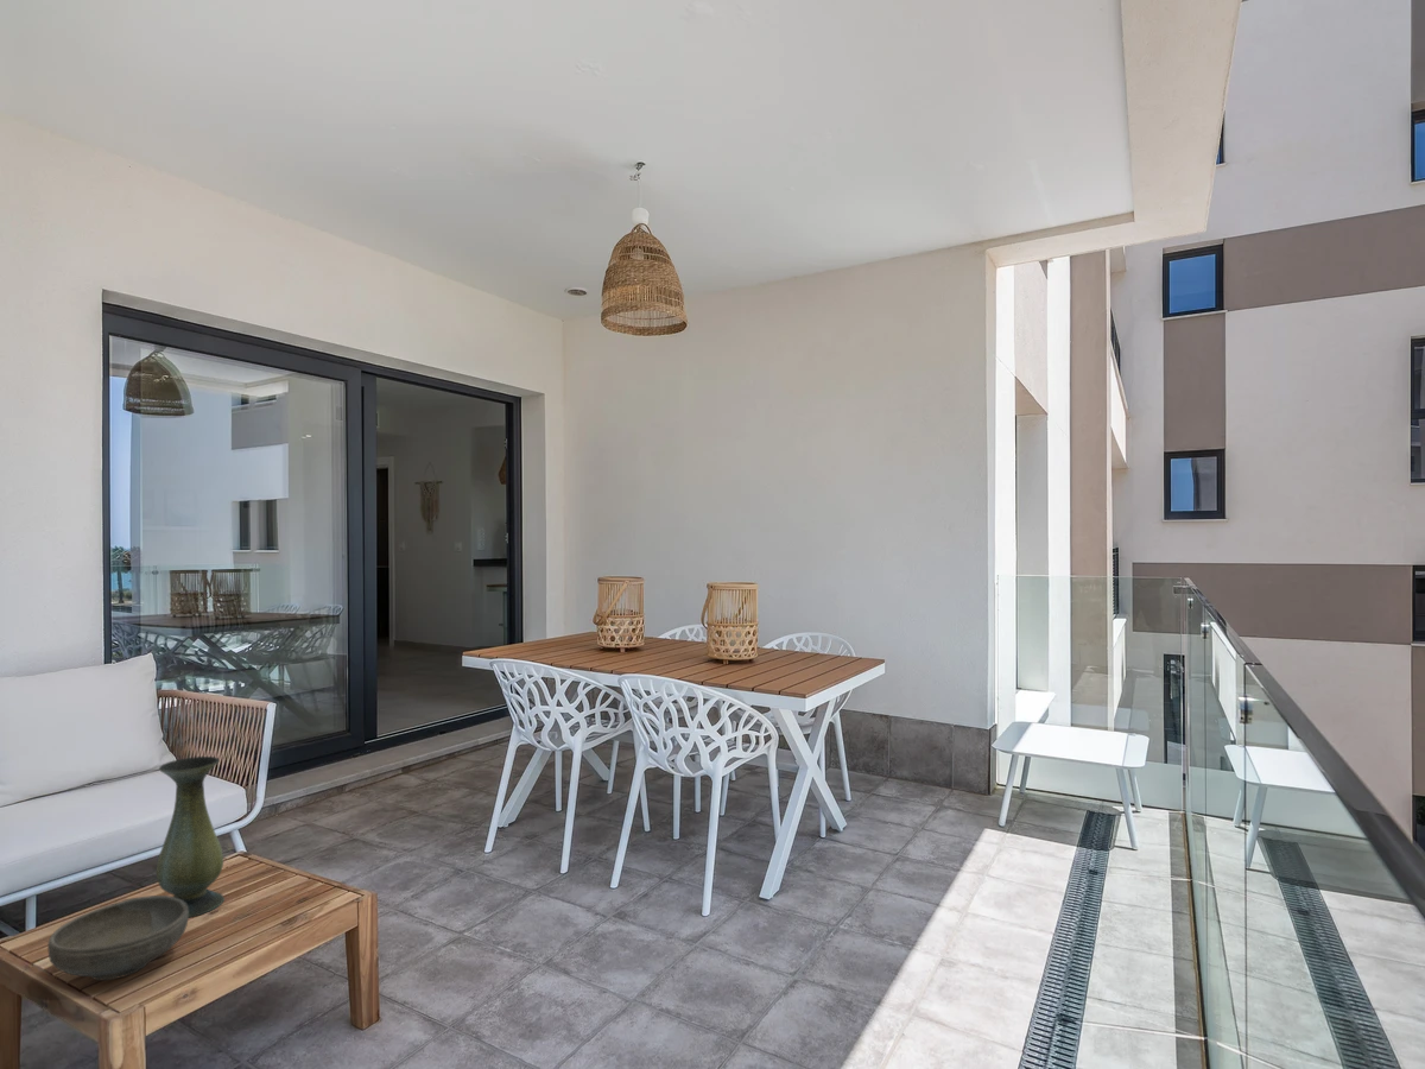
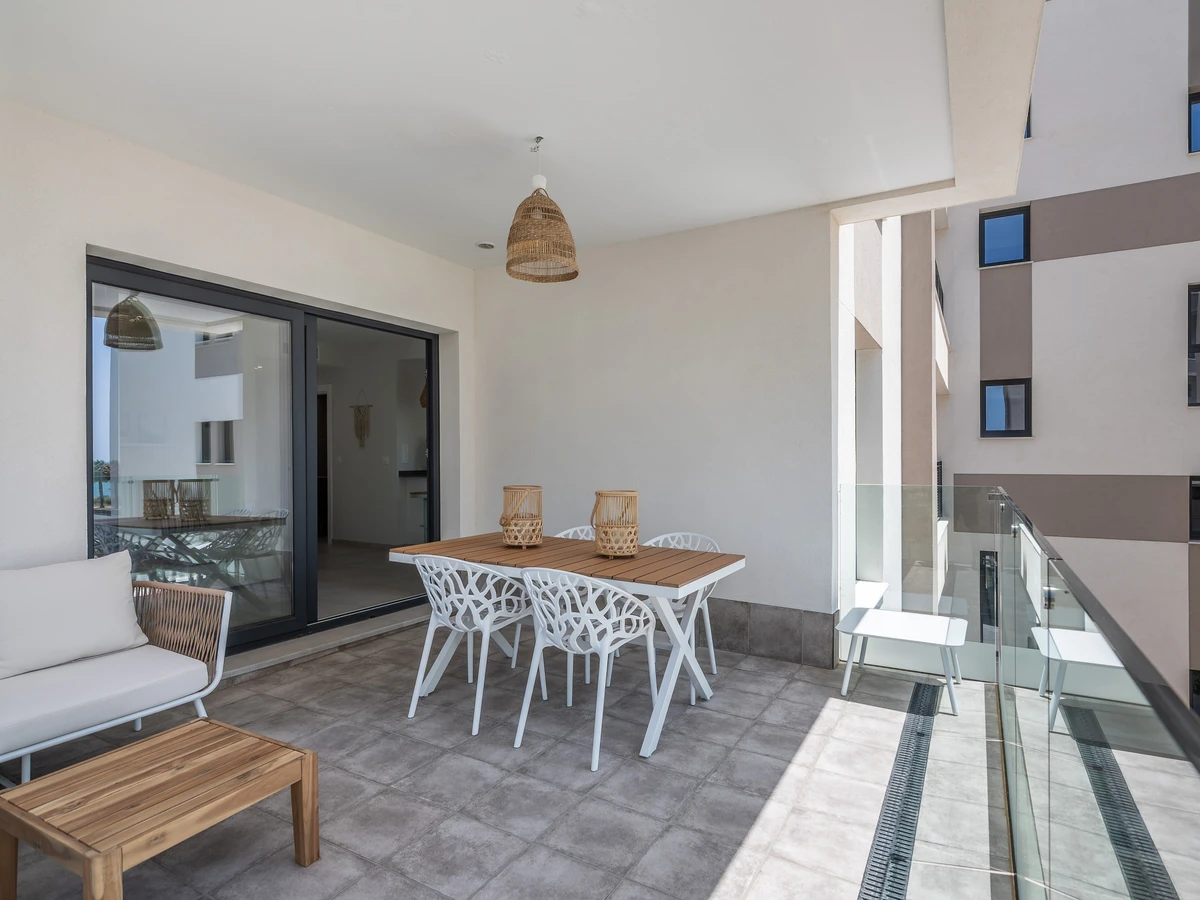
- bowl [46,894,190,981]
- vase [154,755,226,919]
